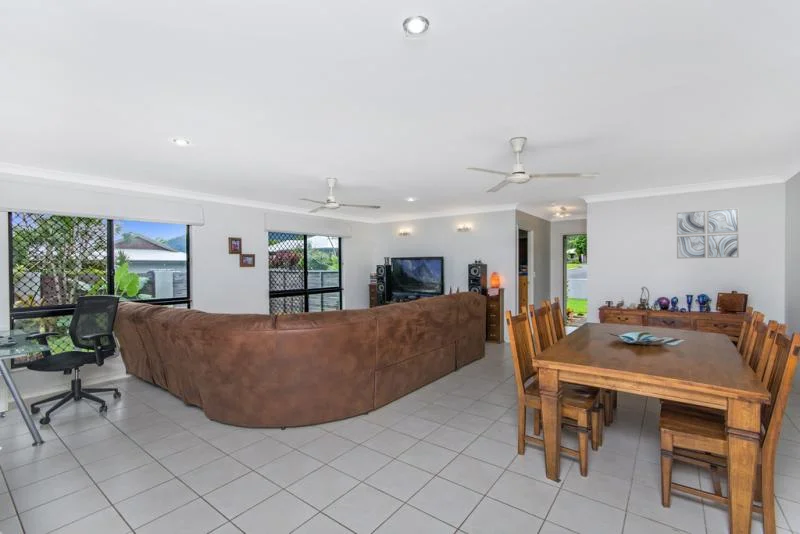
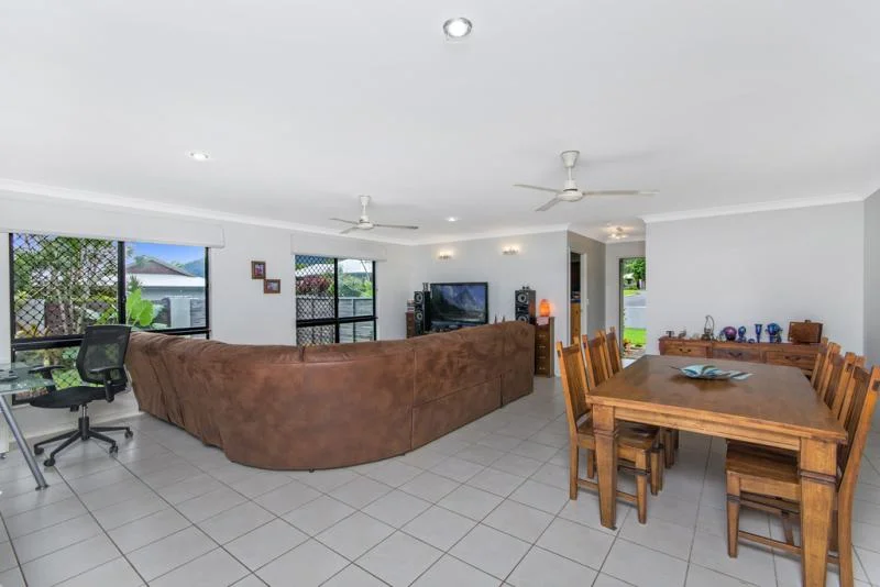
- wall art [676,207,740,260]
